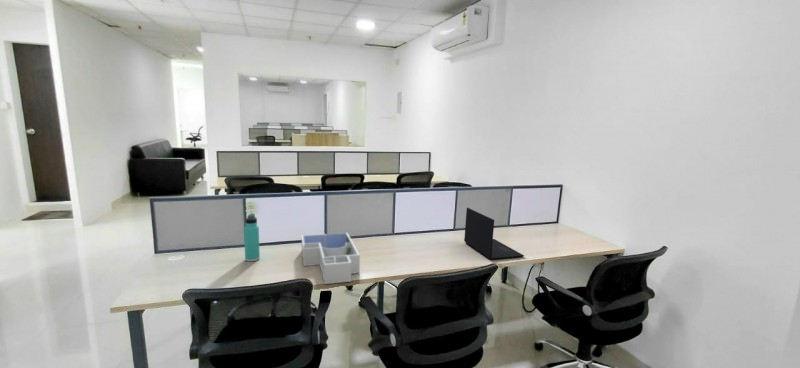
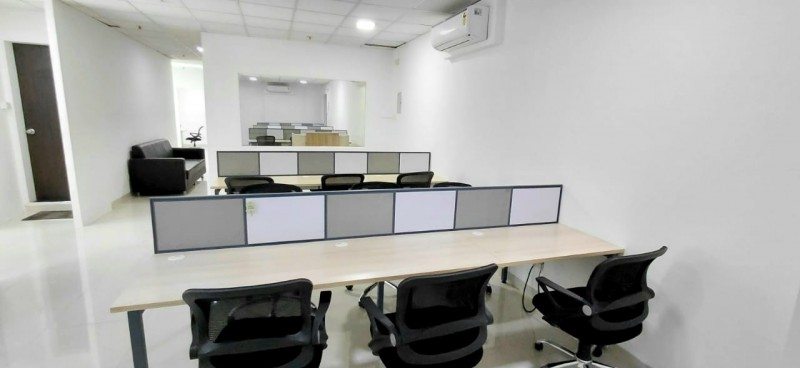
- desk organizer [301,232,361,285]
- laptop [463,207,525,261]
- thermos bottle [243,213,261,262]
